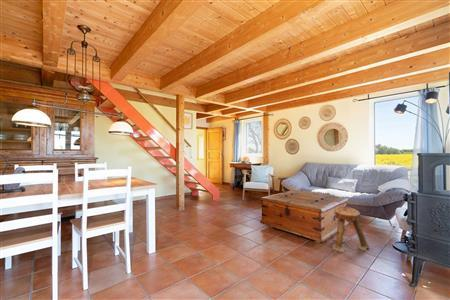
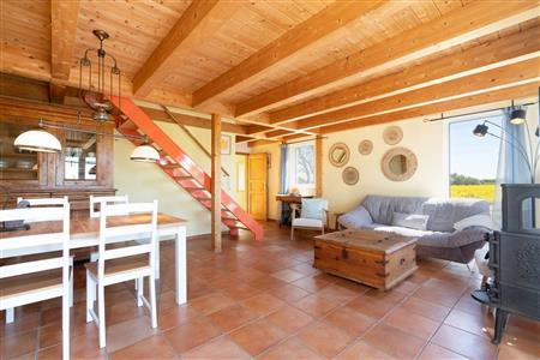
- stool [331,206,370,254]
